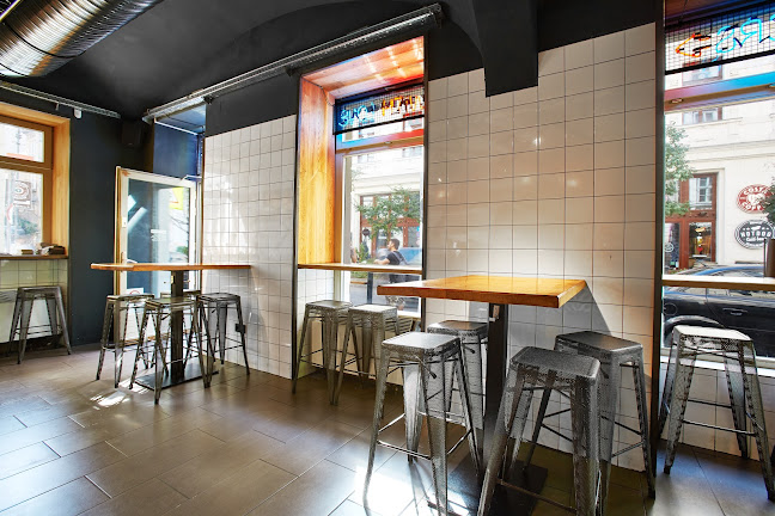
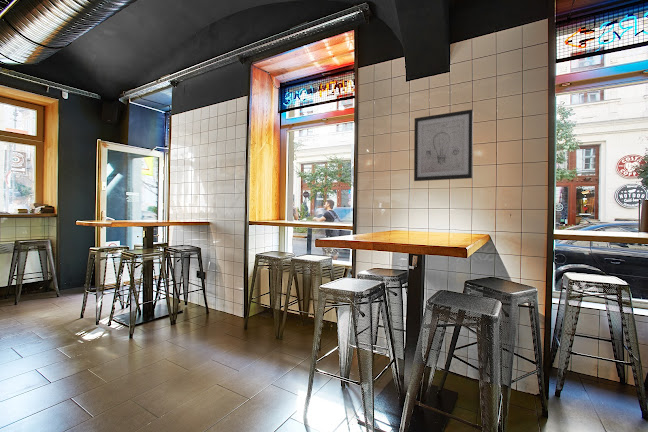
+ wall art [413,108,474,182]
